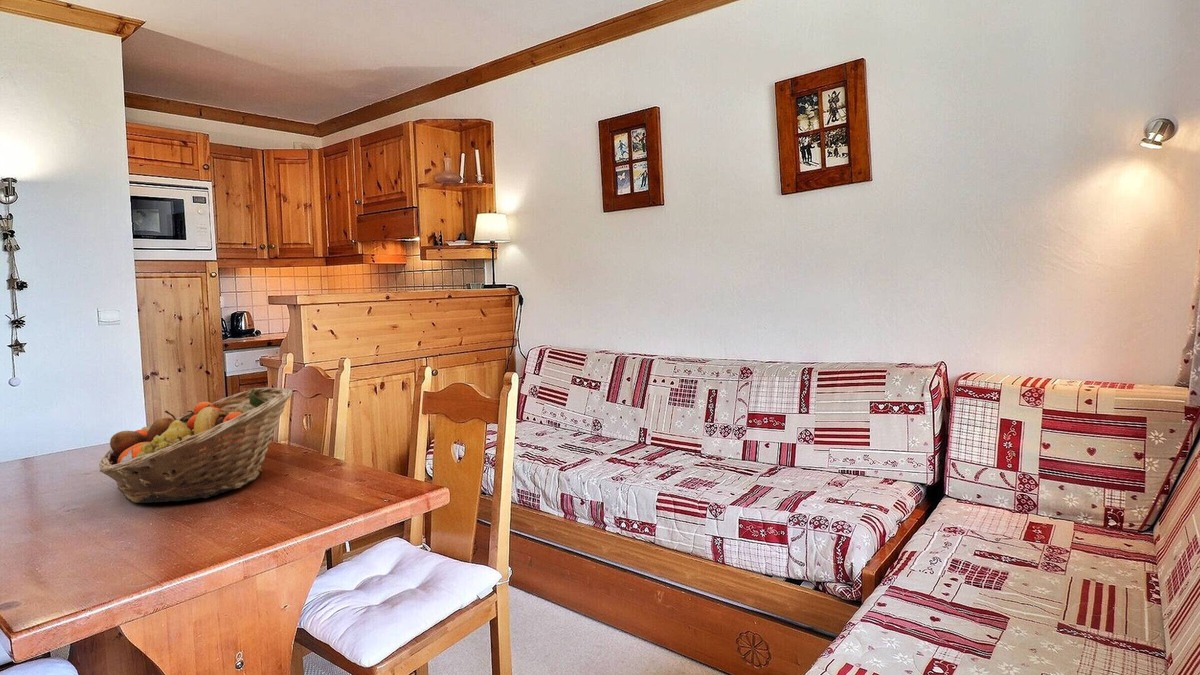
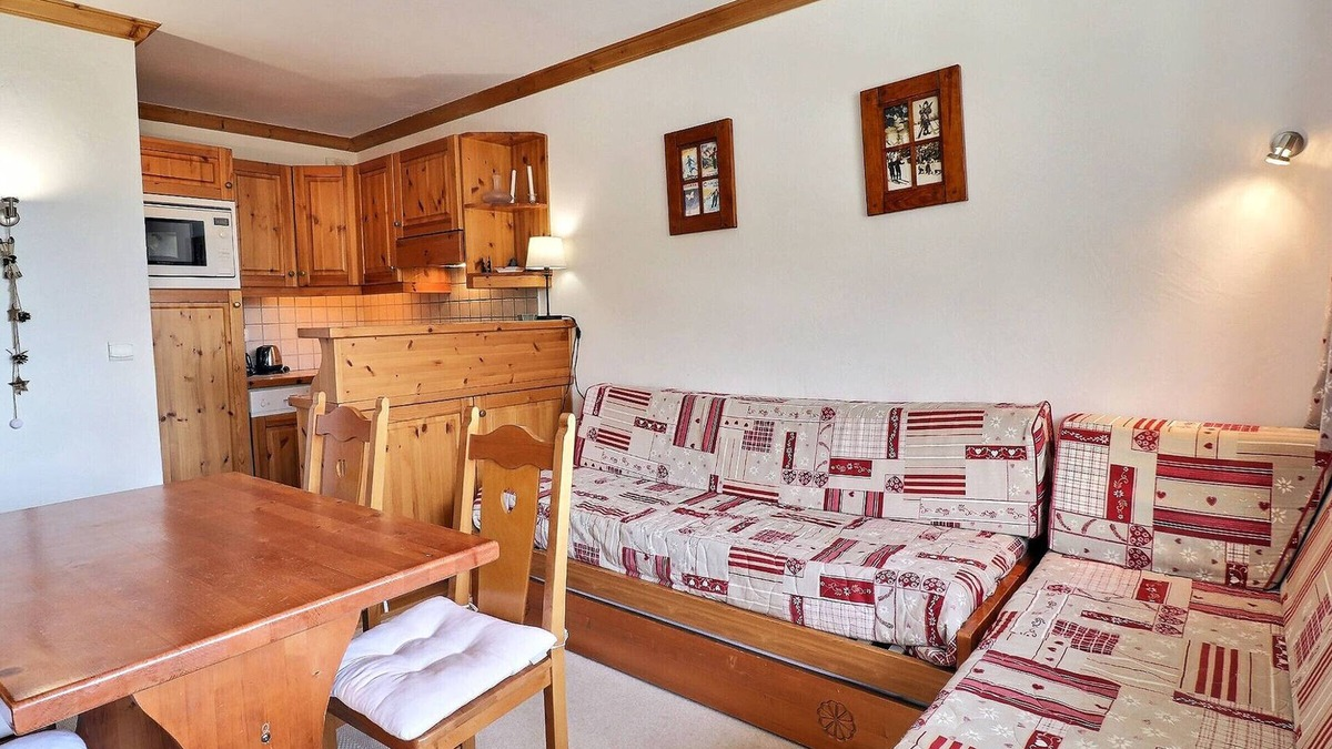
- fruit basket [98,386,294,504]
